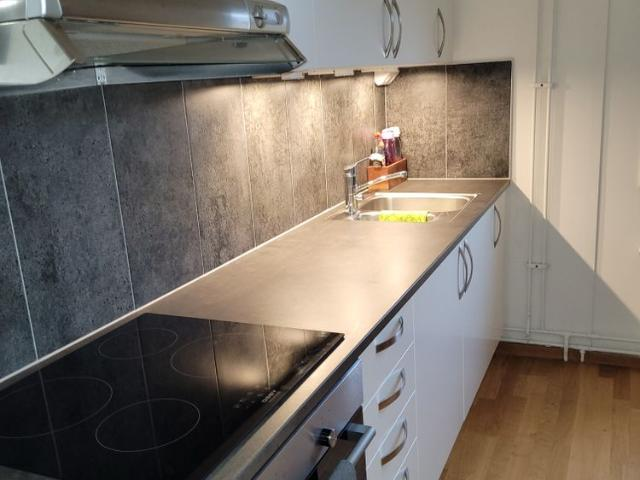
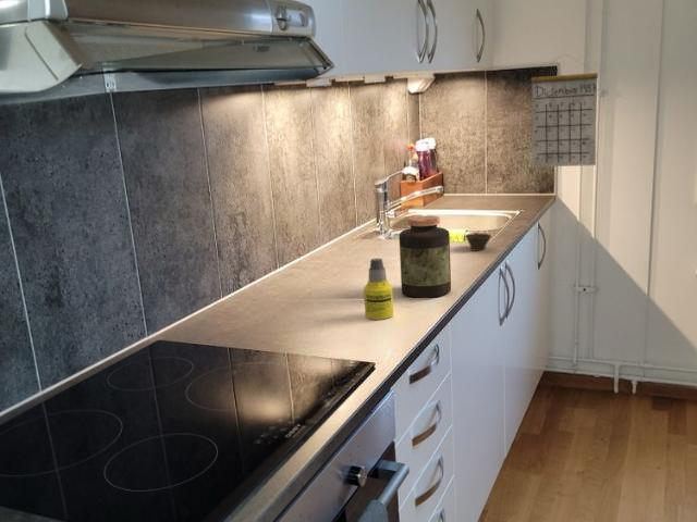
+ jar [399,214,452,299]
+ bottle [363,258,394,321]
+ calendar [530,52,599,167]
+ cup [464,232,492,252]
